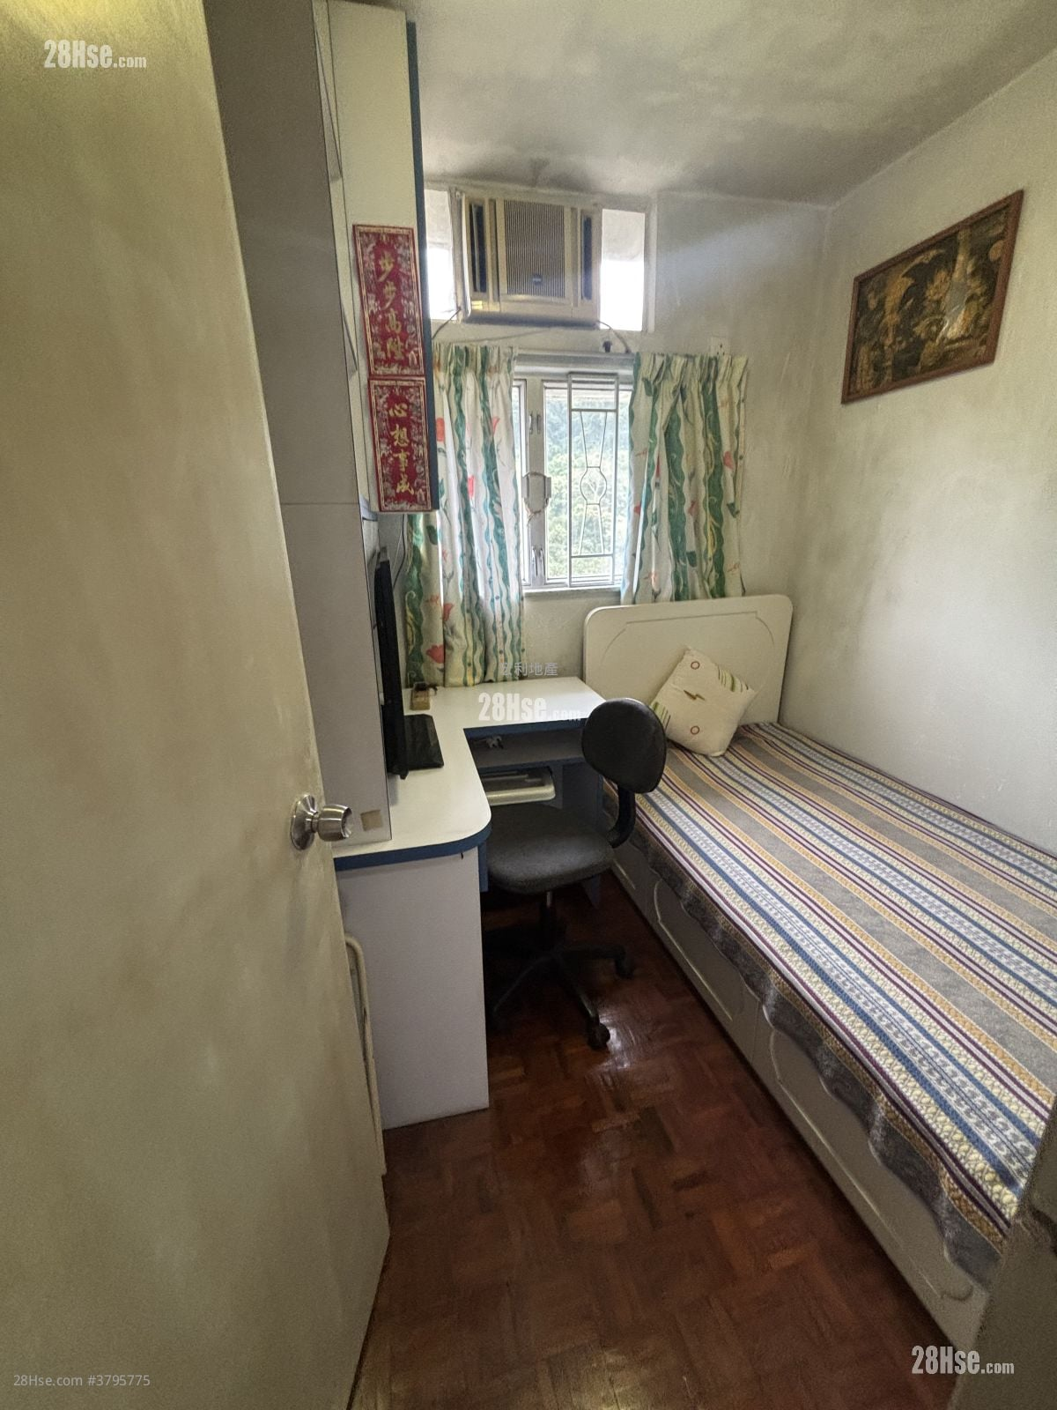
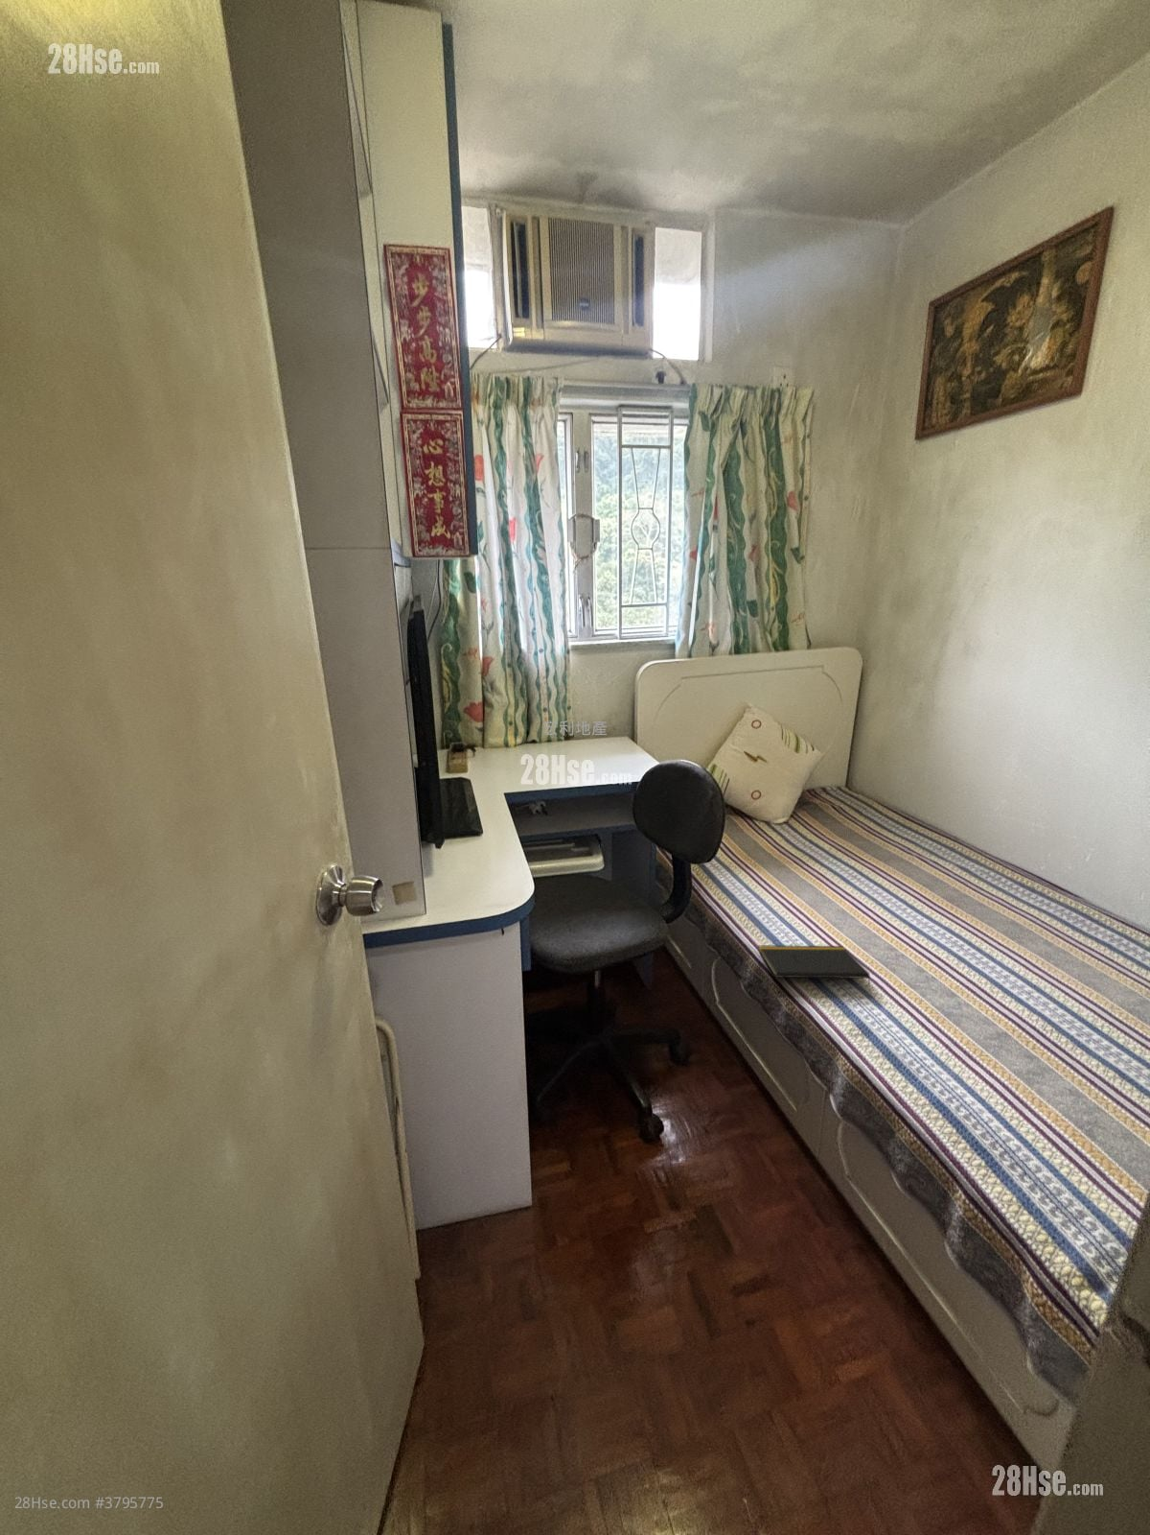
+ notepad [757,945,871,989]
